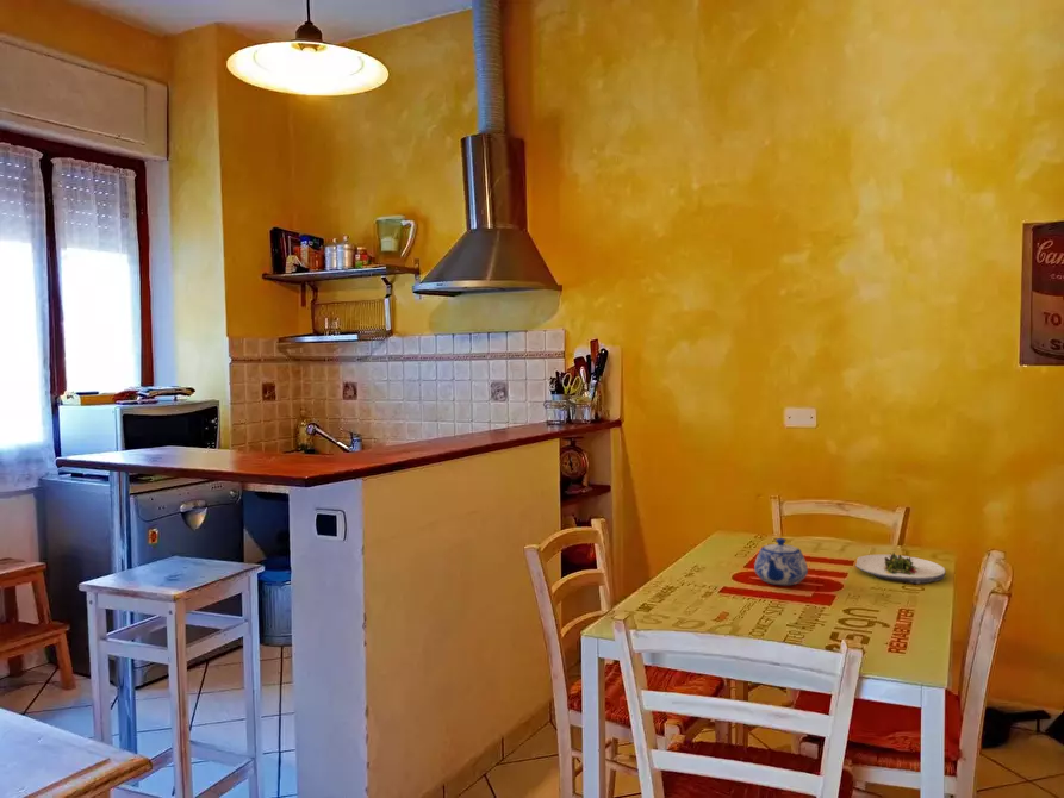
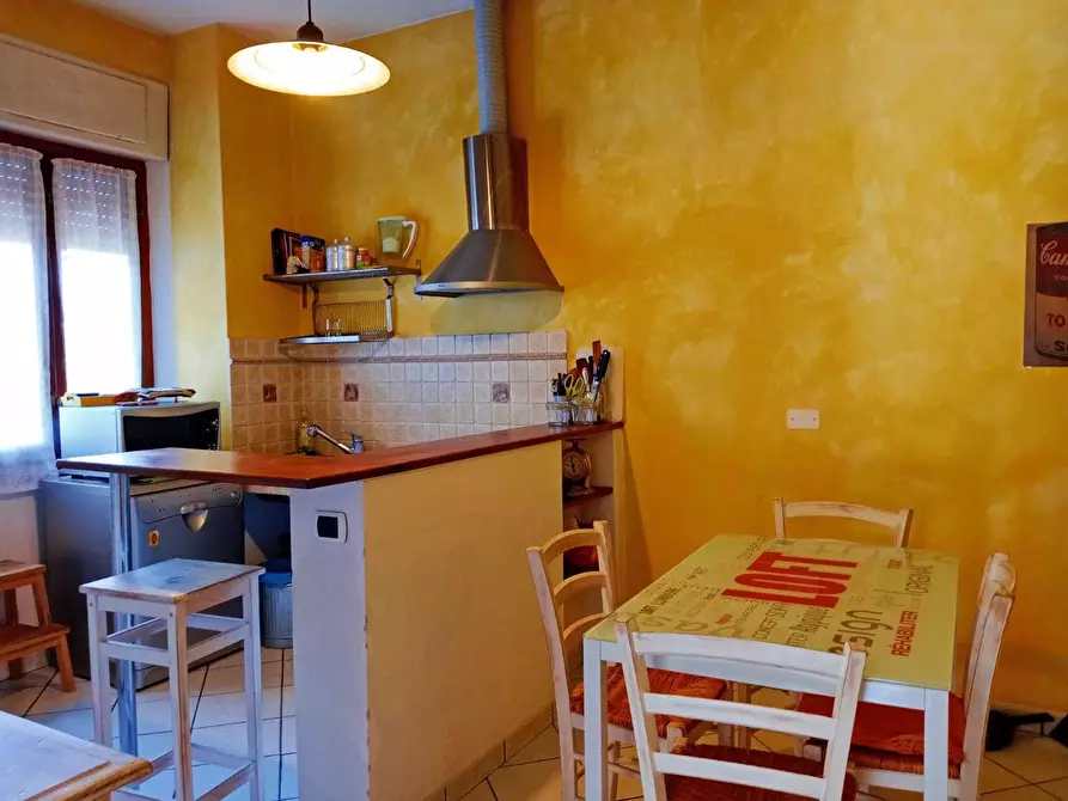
- salad plate [855,551,947,585]
- teapot [753,537,809,586]
